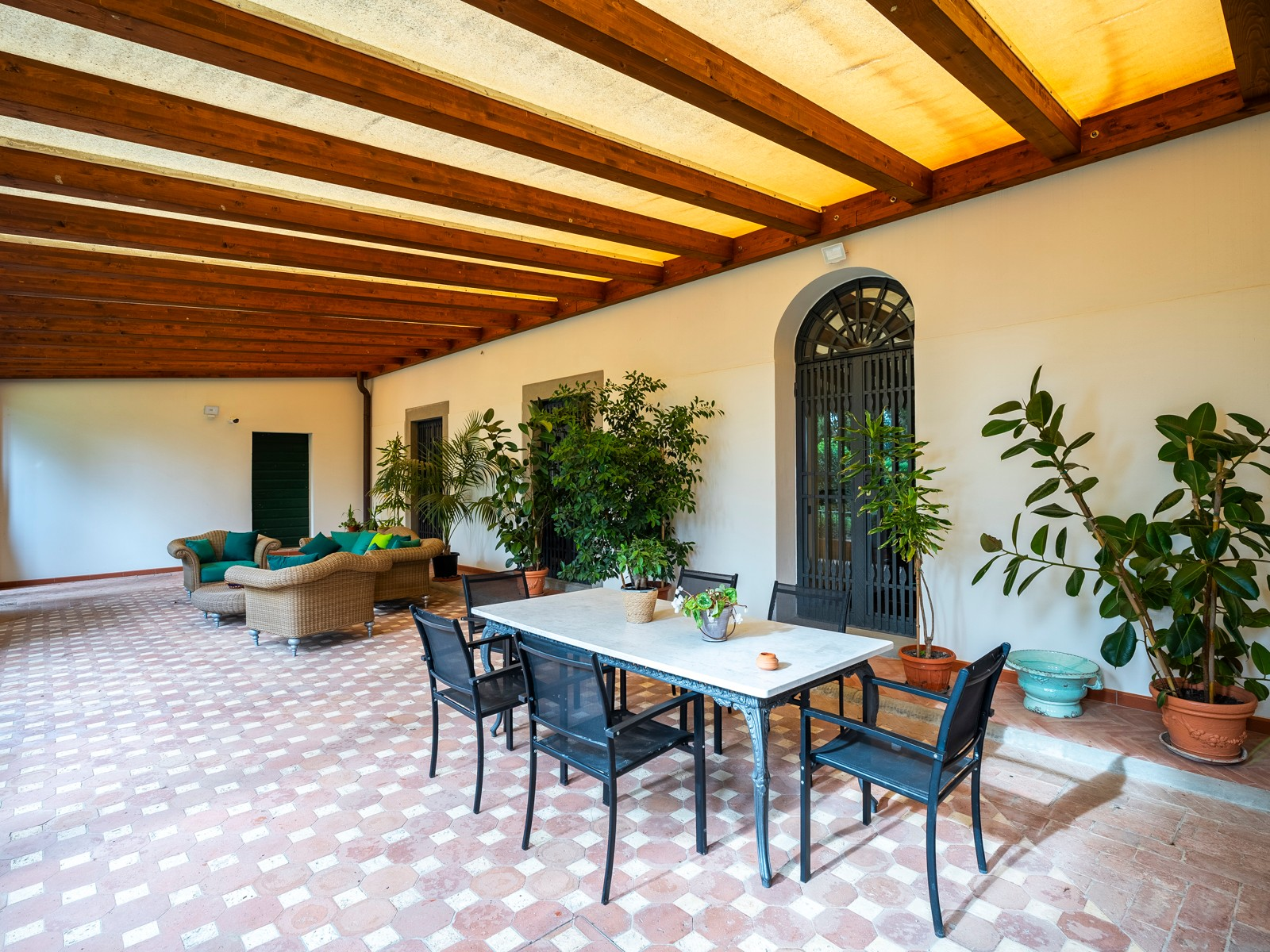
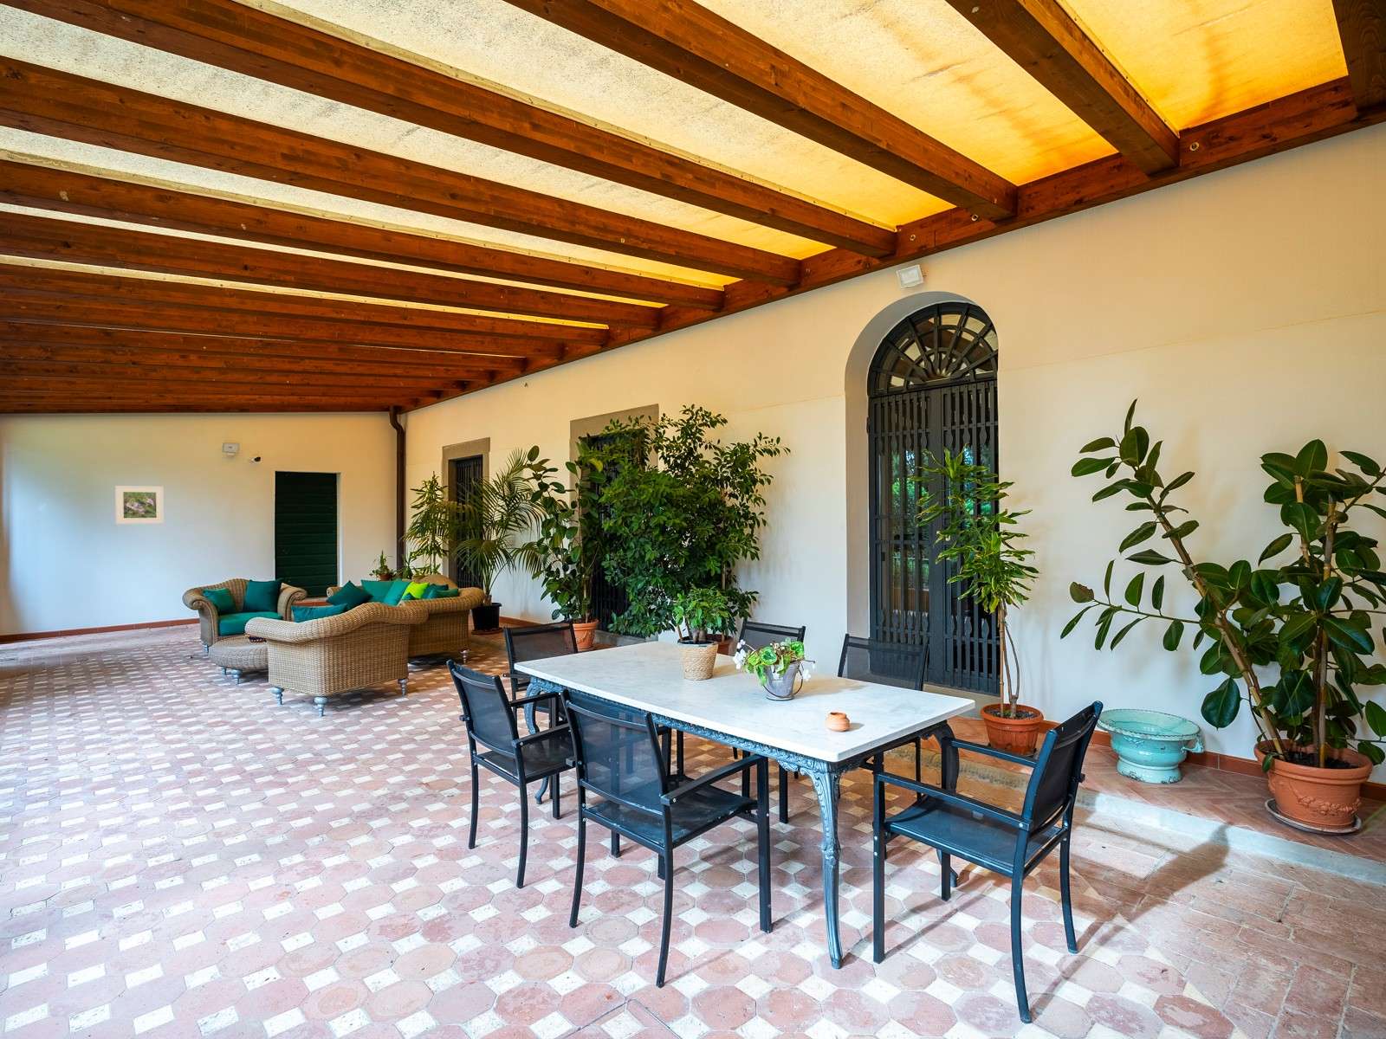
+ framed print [115,485,165,525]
